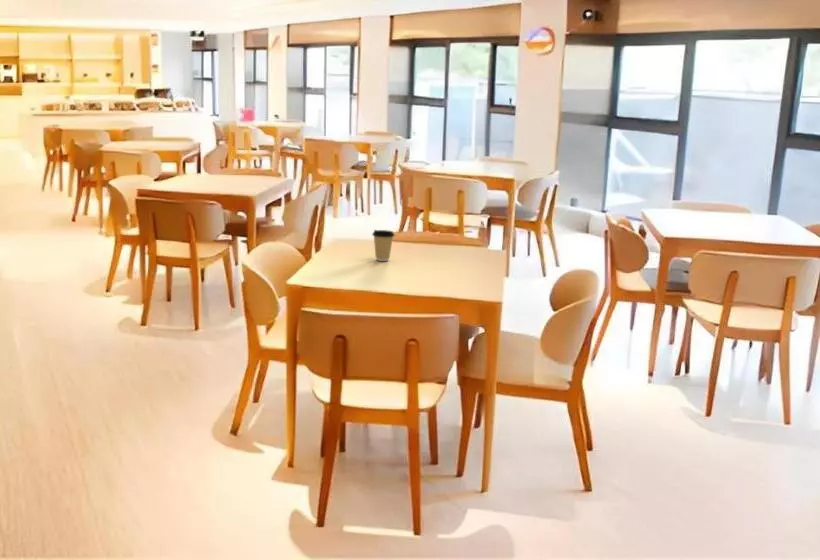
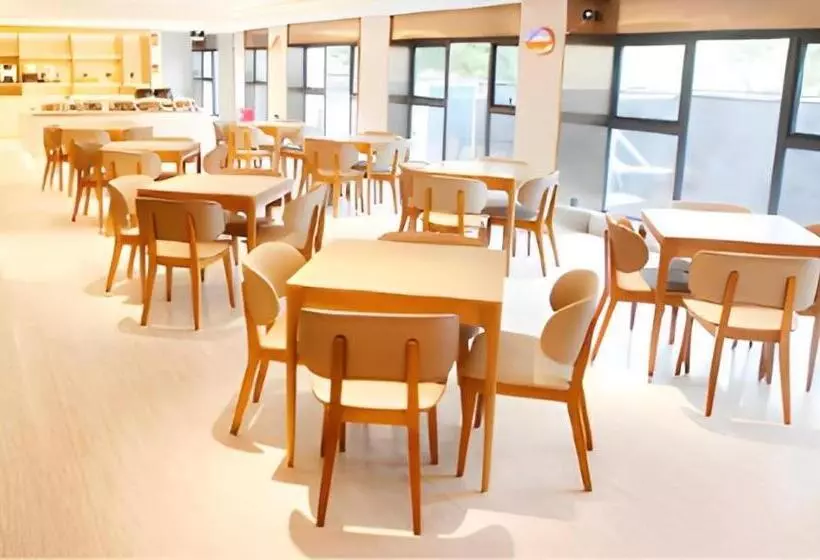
- coffee cup [371,229,396,262]
